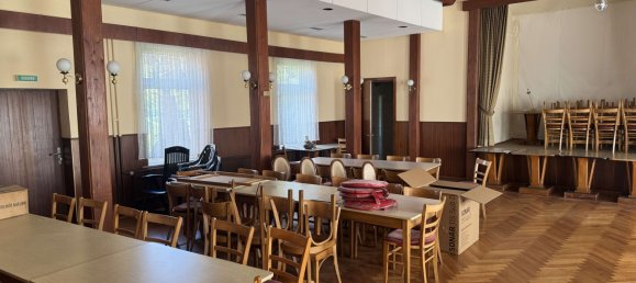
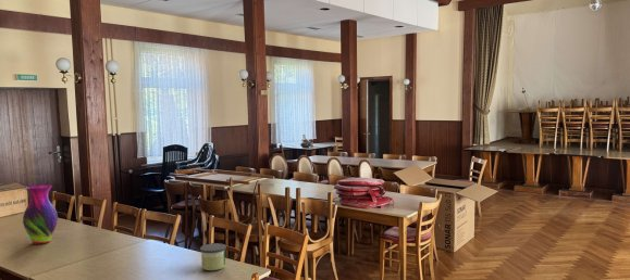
+ candle [199,243,227,271]
+ vase [22,183,59,245]
